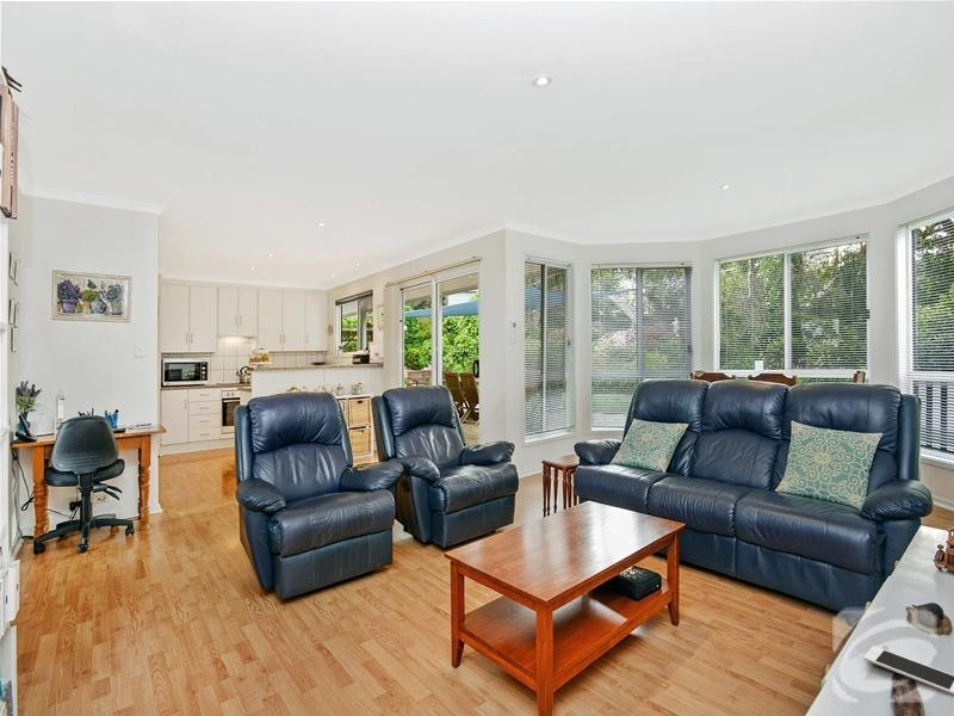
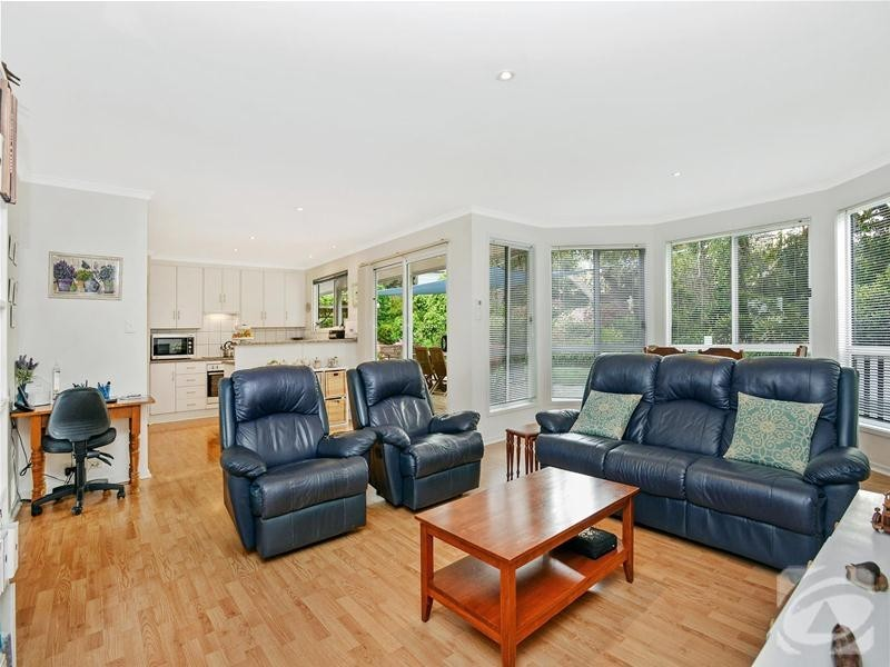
- cell phone [863,644,954,696]
